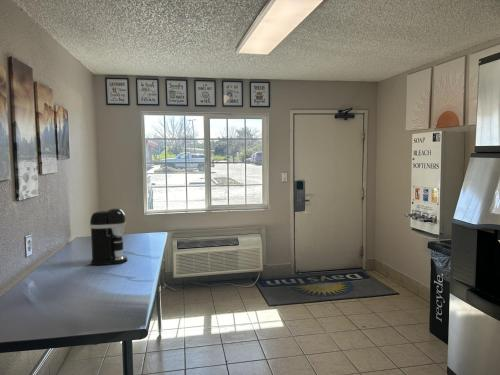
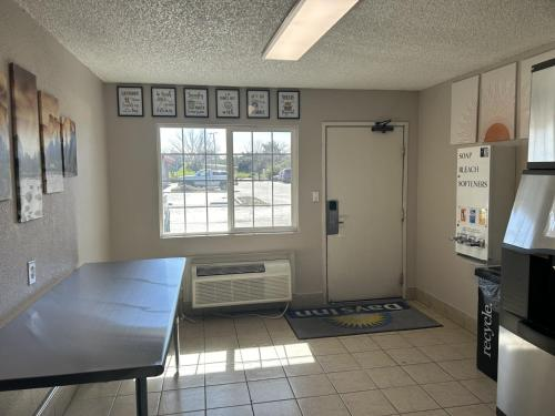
- coffee maker [89,207,128,266]
